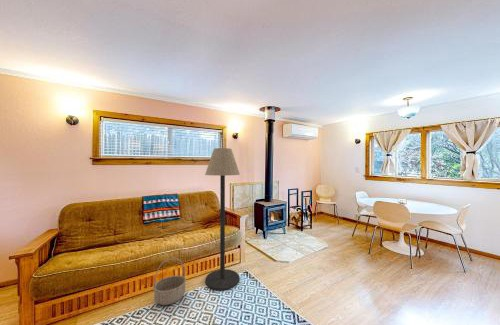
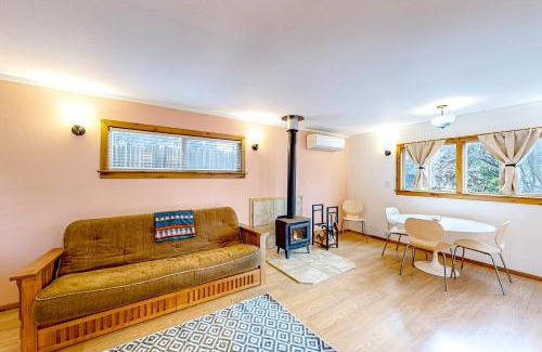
- floor lamp [204,147,241,291]
- basket [152,257,187,306]
